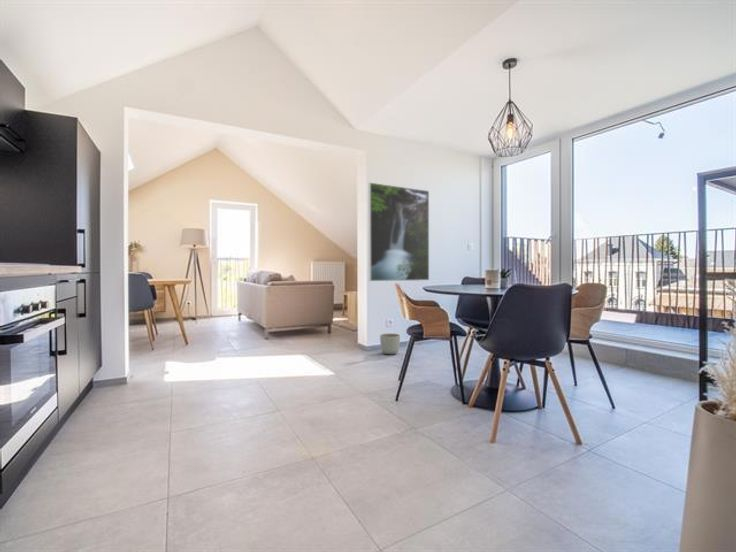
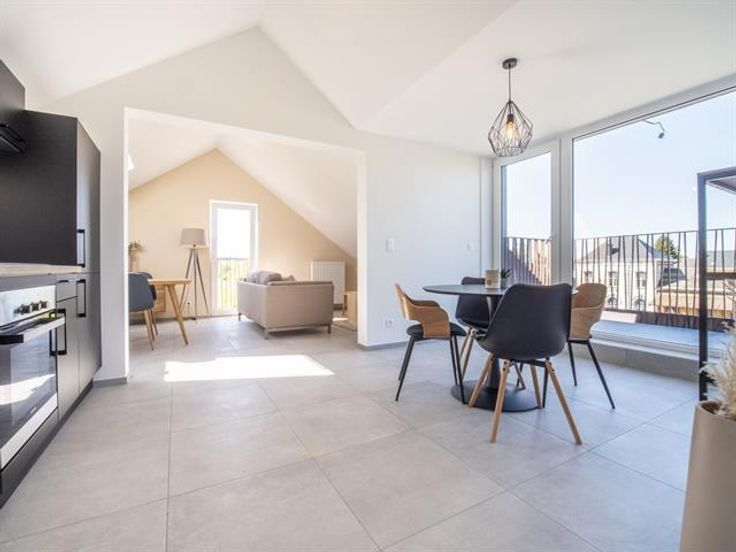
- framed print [368,182,430,282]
- planter [379,332,401,355]
